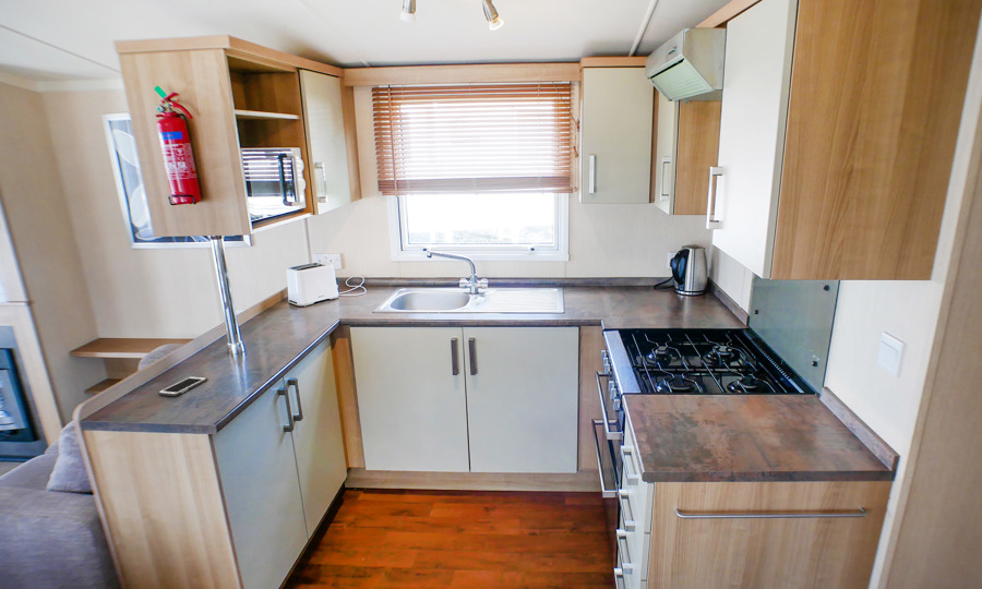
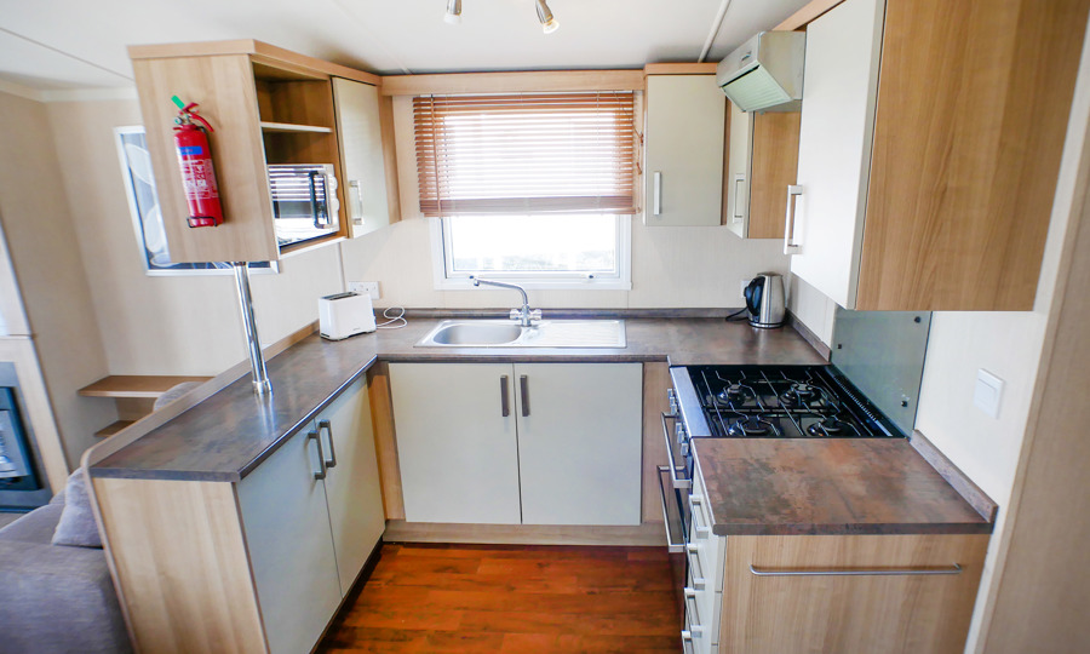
- cell phone [157,375,208,397]
